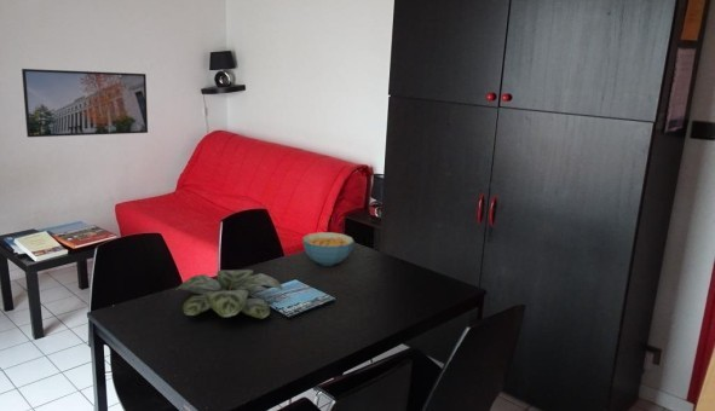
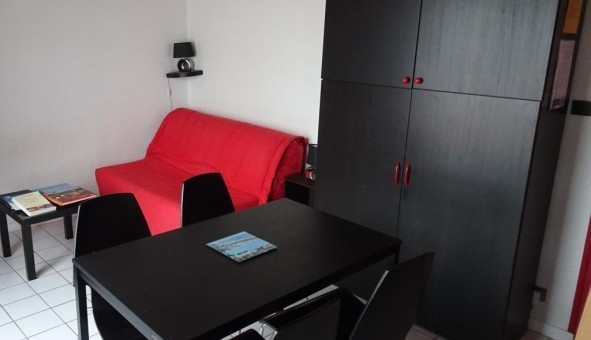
- plant [175,268,284,319]
- cereal bowl [301,231,354,267]
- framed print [21,68,149,138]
